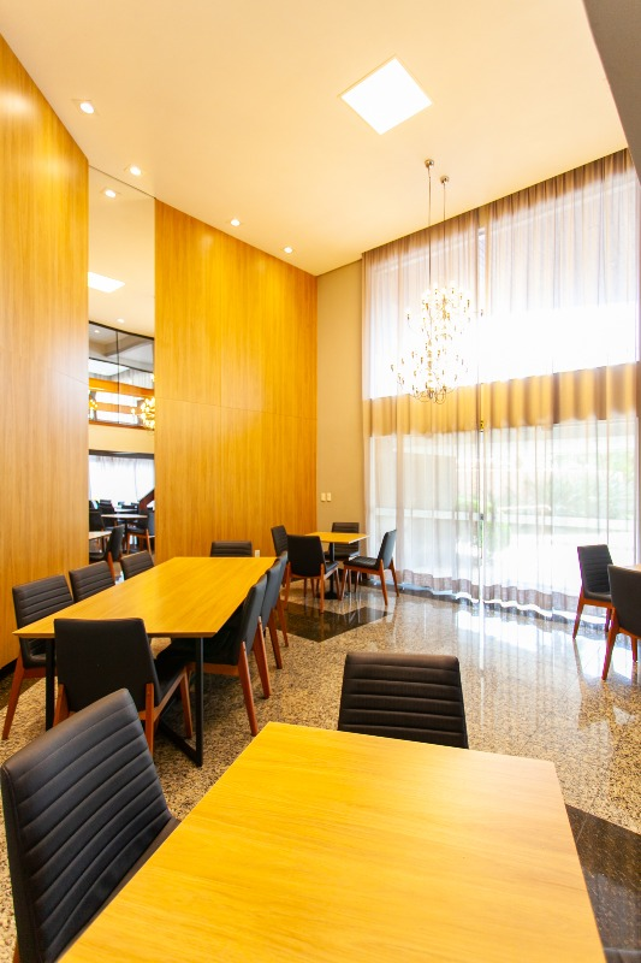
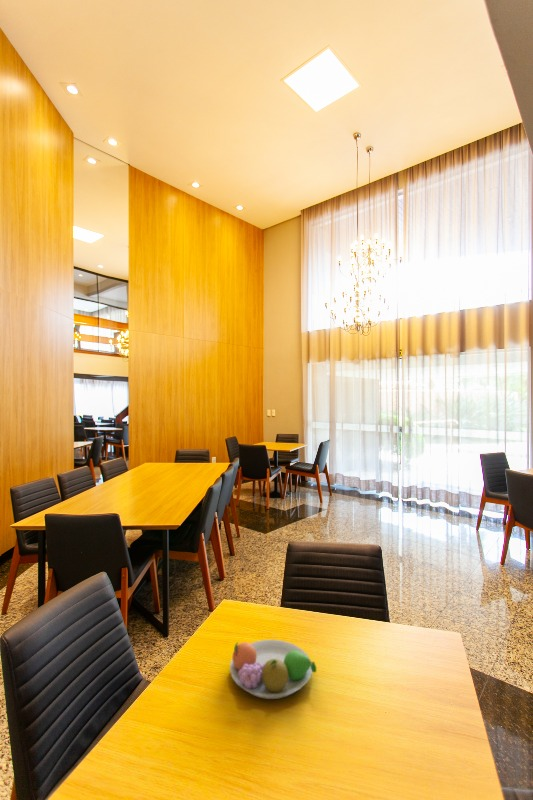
+ fruit bowl [229,639,318,700]
